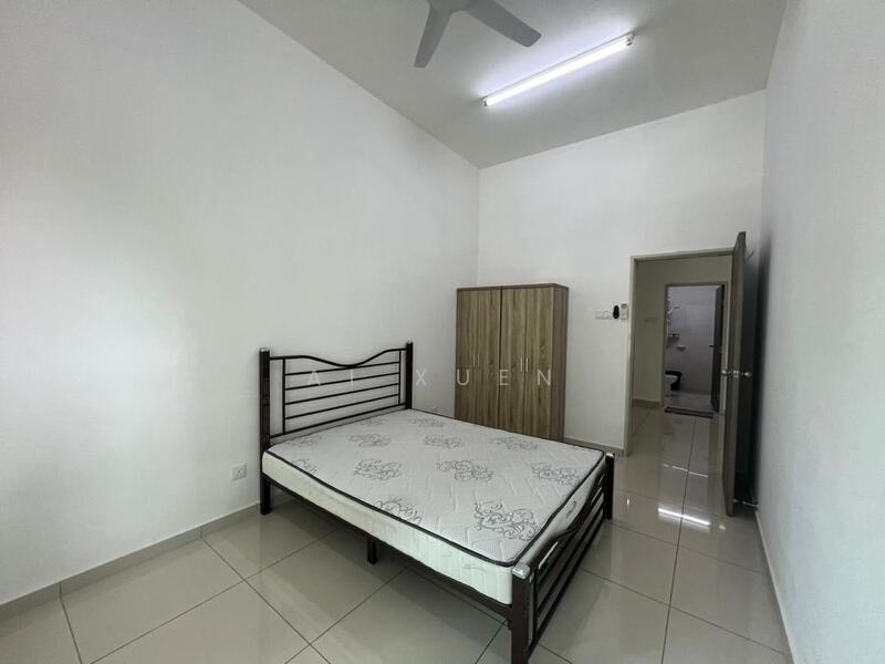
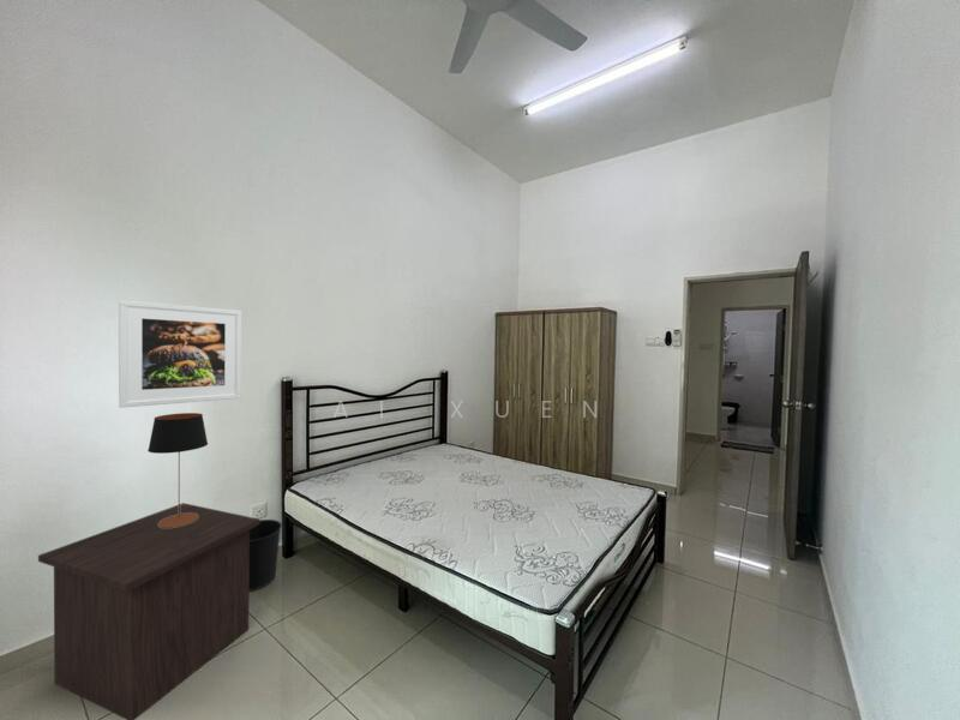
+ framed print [118,299,242,409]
+ wastebasket [248,518,283,593]
+ nightstand [37,502,260,720]
+ table lamp [146,412,209,528]
